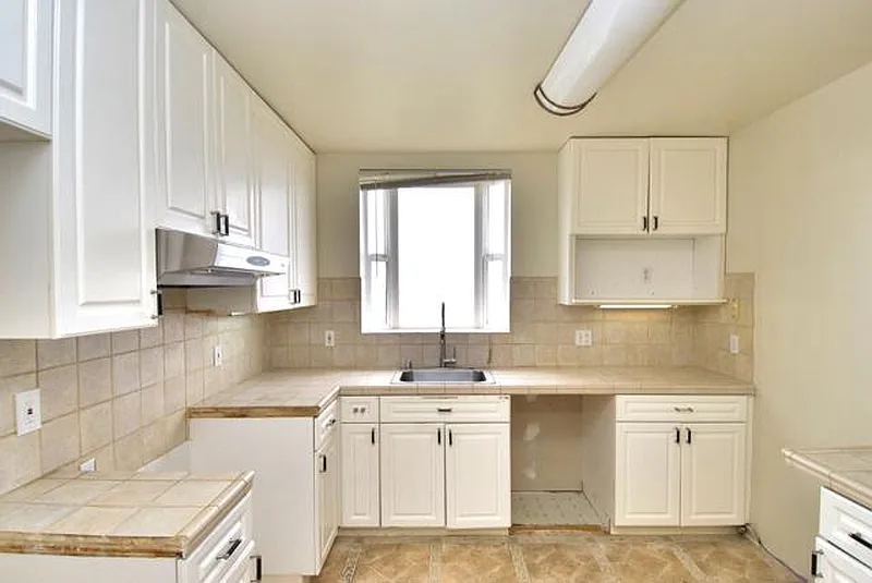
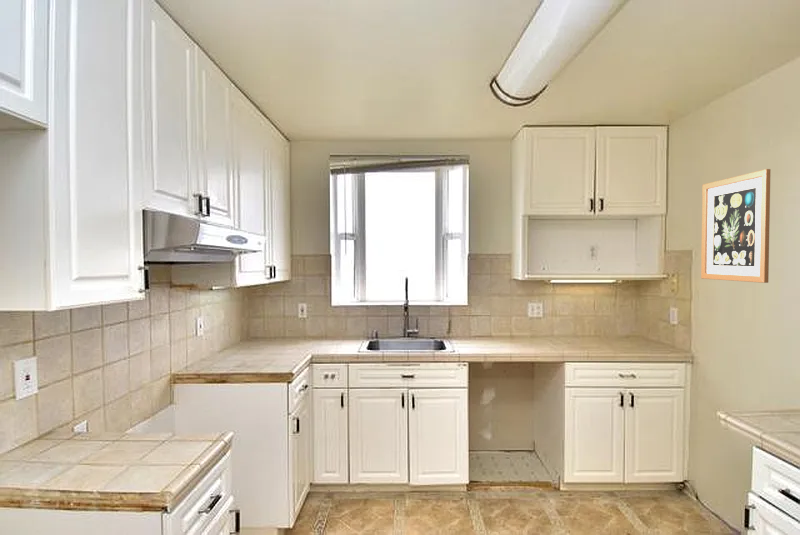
+ wall art [700,168,771,284]
